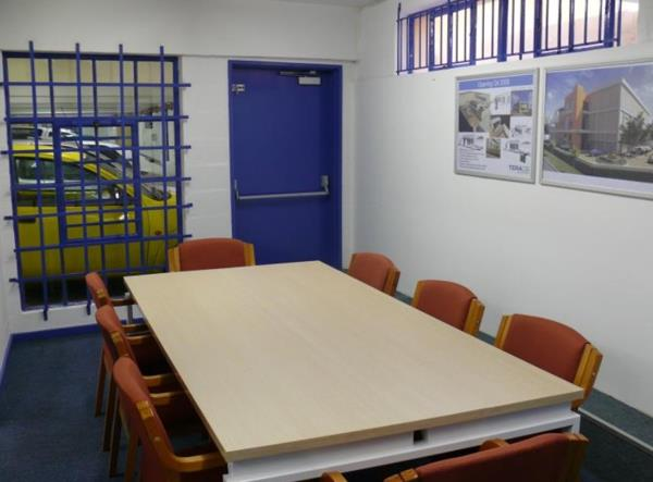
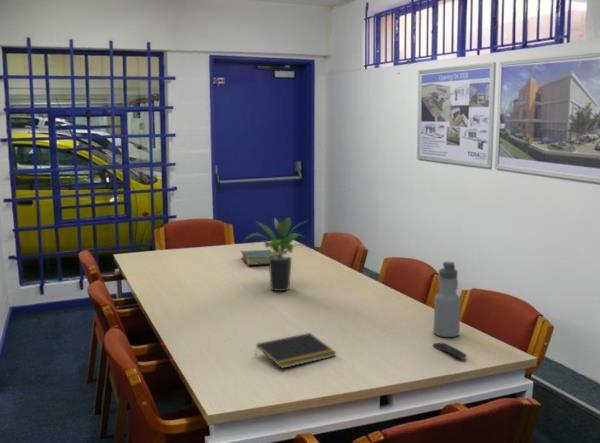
+ notepad [254,332,338,369]
+ book [240,248,277,266]
+ water bottle [433,261,461,338]
+ potted plant [243,217,311,292]
+ remote control [432,341,468,360]
